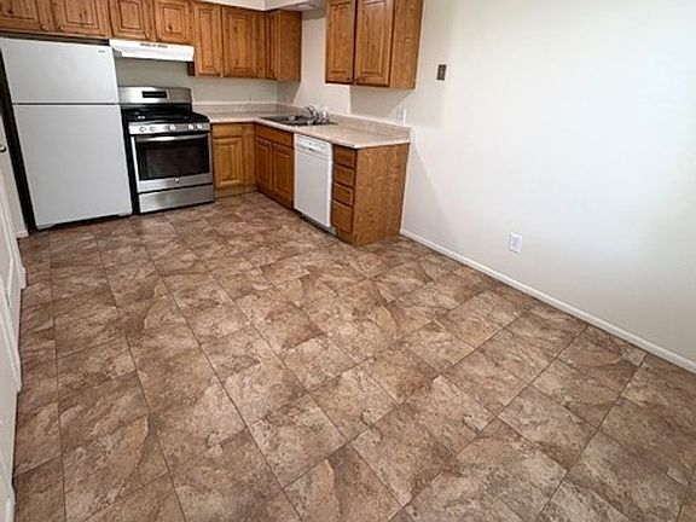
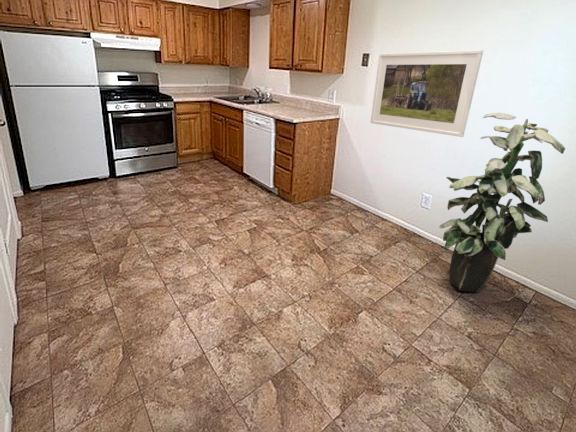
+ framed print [370,49,484,138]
+ indoor plant [438,112,566,293]
